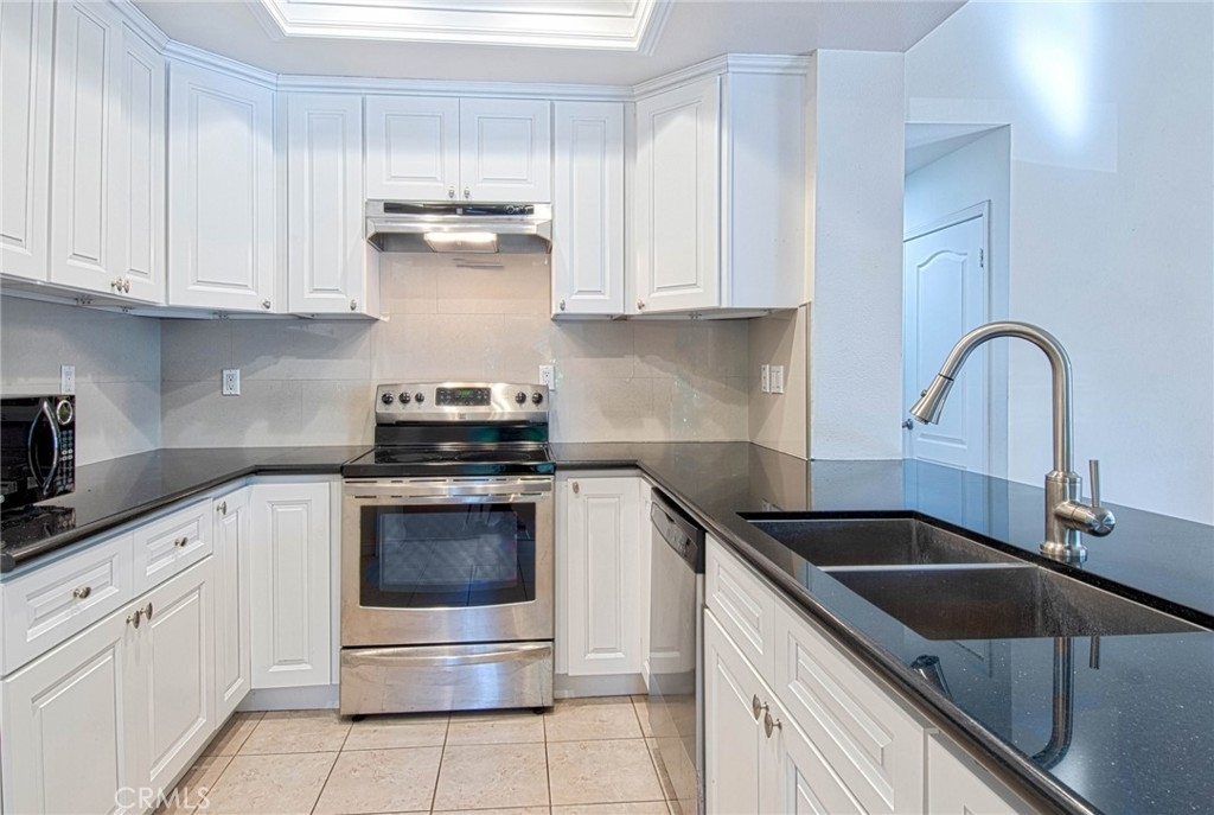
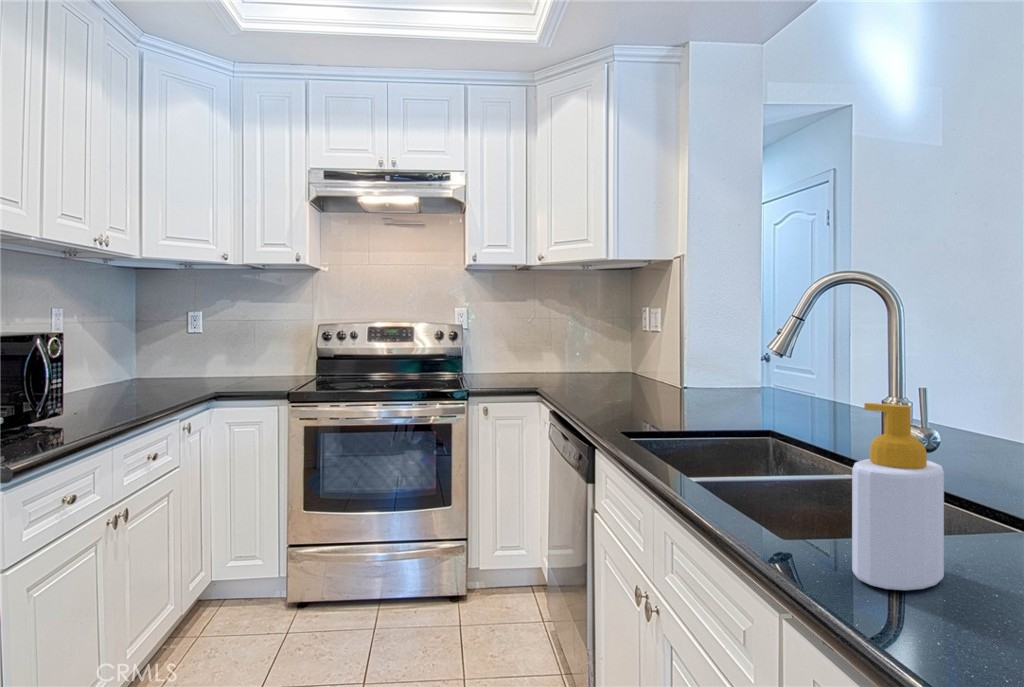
+ soap bottle [851,402,945,591]
